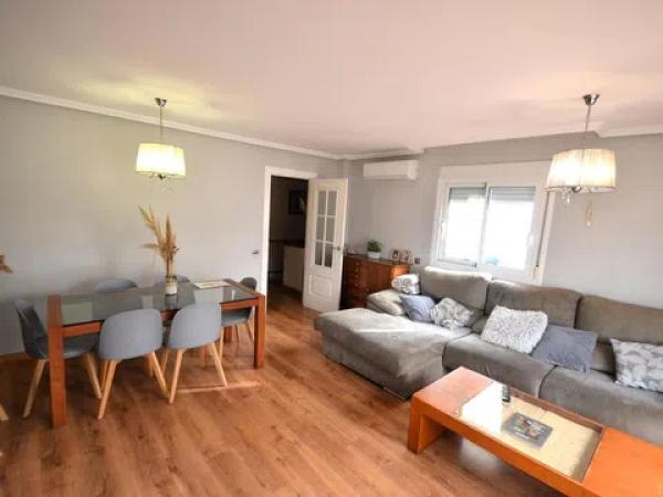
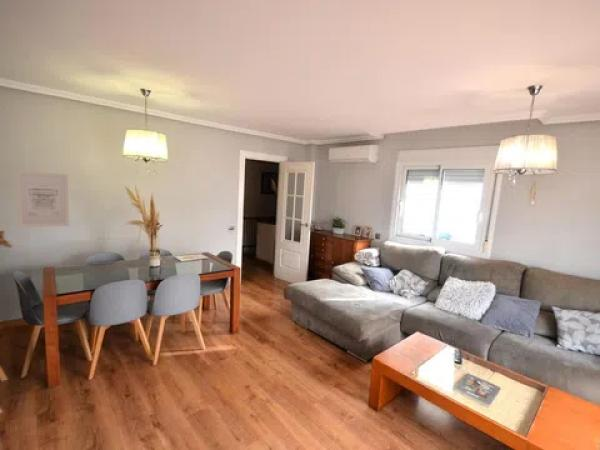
+ wall art [15,170,70,228]
